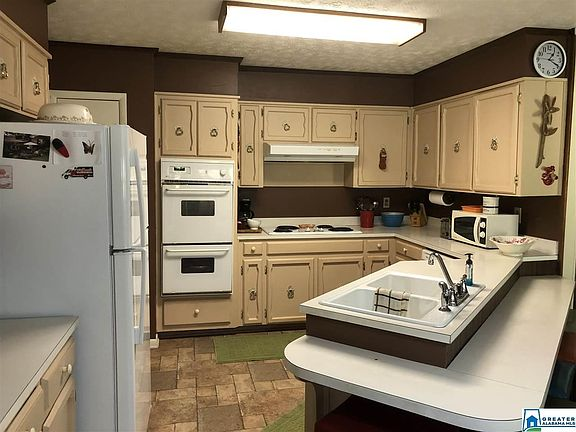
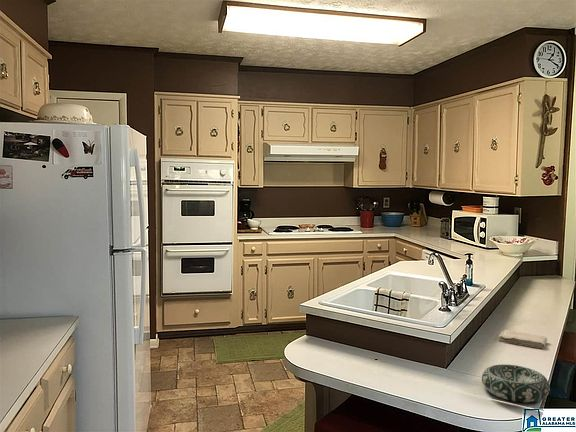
+ washcloth [497,329,548,349]
+ decorative bowl [481,364,551,403]
